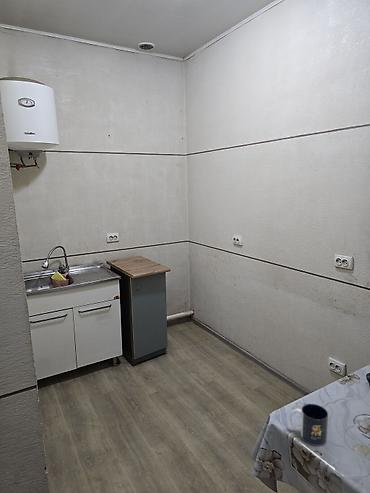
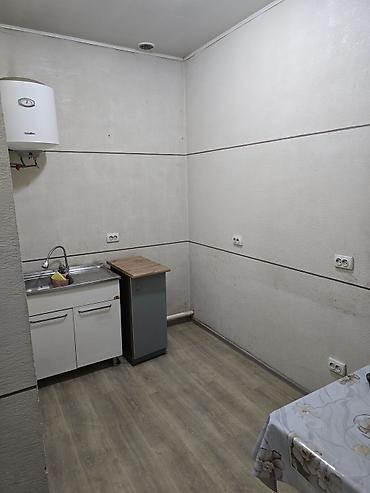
- mug [288,403,329,446]
